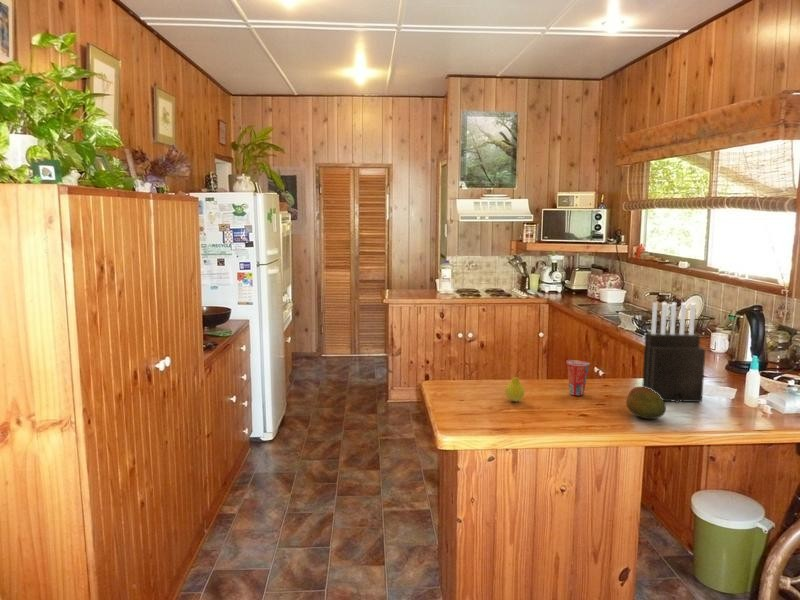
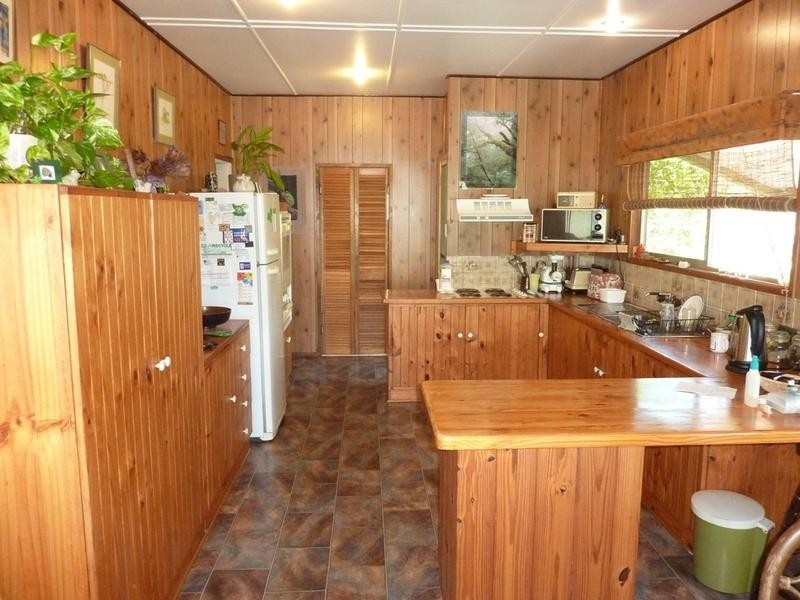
- knife block [641,301,706,404]
- cup [565,359,591,397]
- fruit [504,368,526,403]
- fruit [625,386,667,420]
